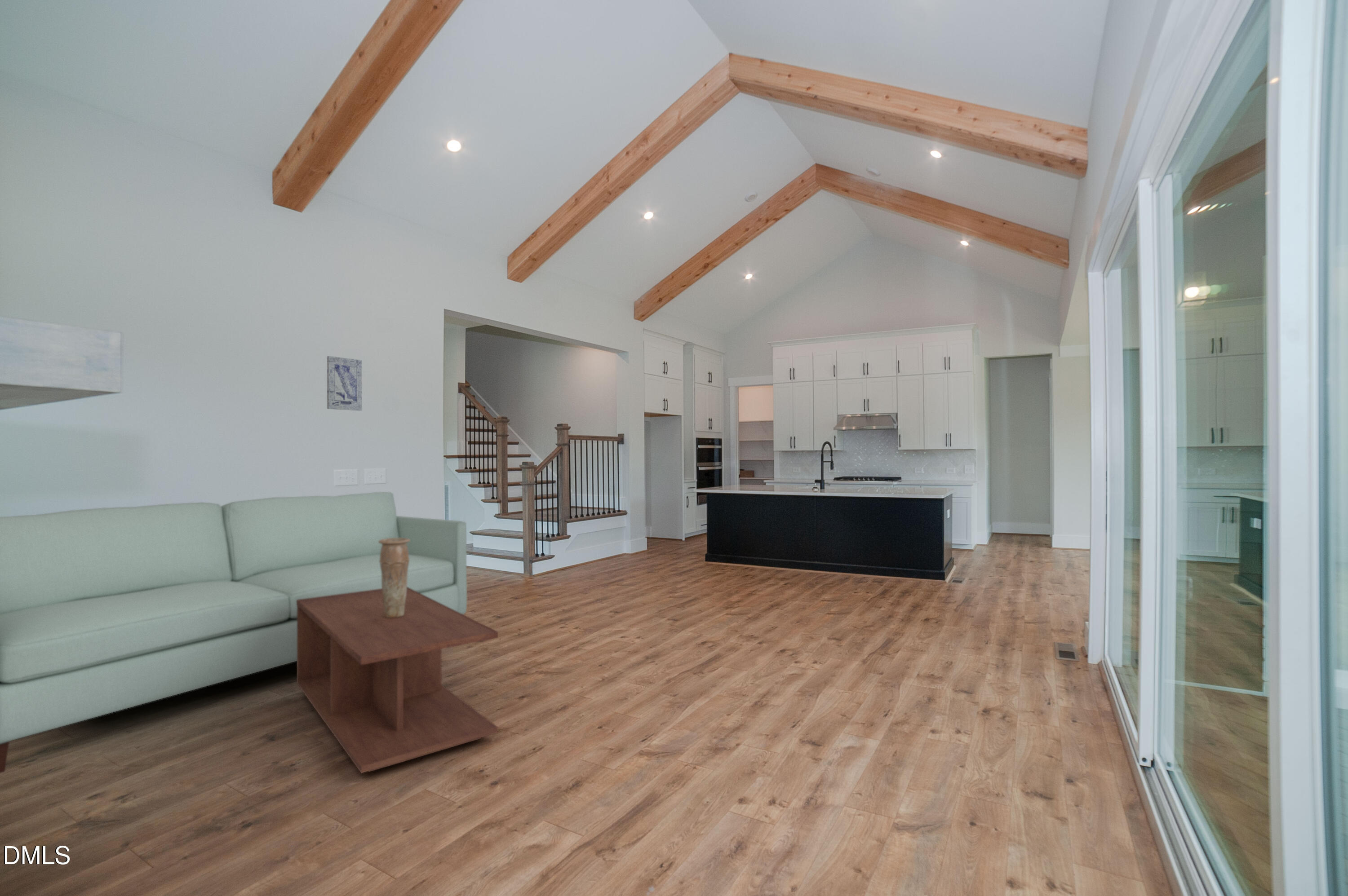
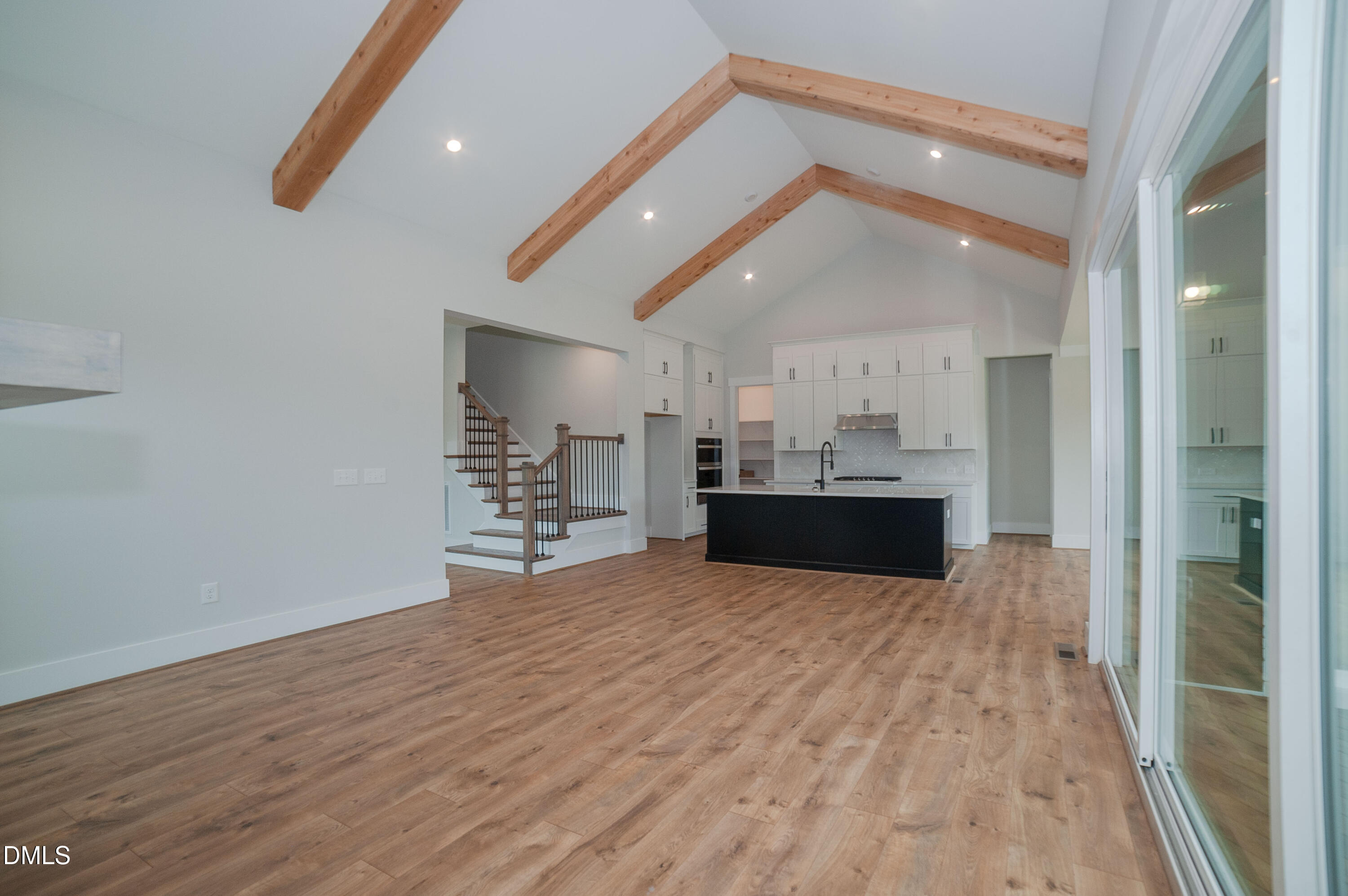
- coffee table [296,587,498,774]
- vase [378,538,410,618]
- wall art [327,355,363,411]
- sofa [0,491,467,773]
